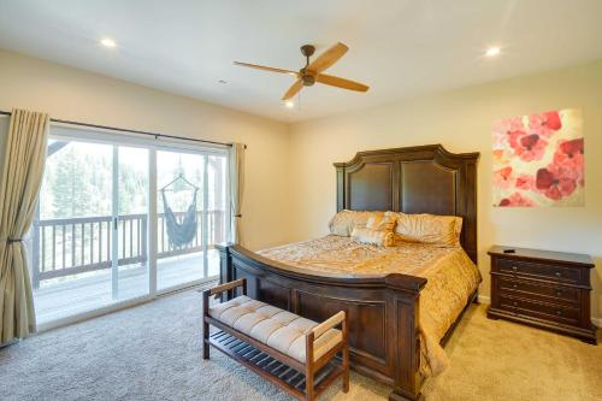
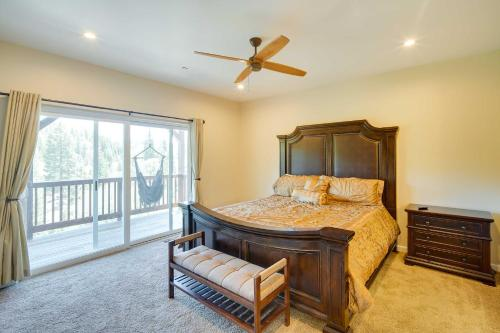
- wall art [491,105,586,208]
